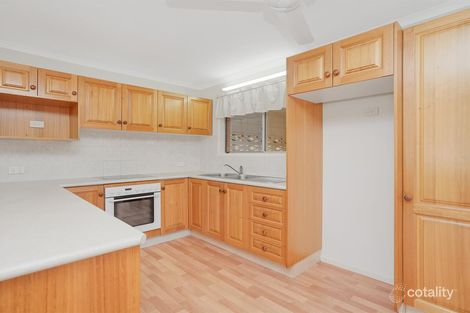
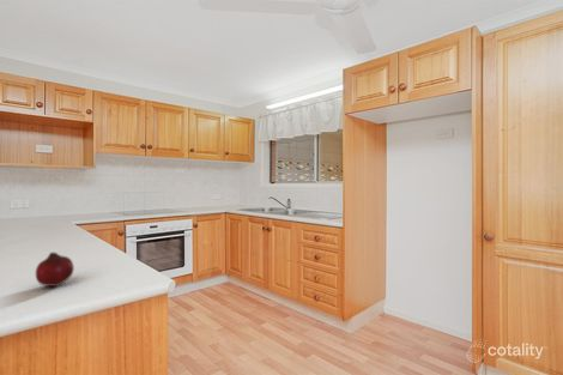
+ fruit [35,252,75,288]
